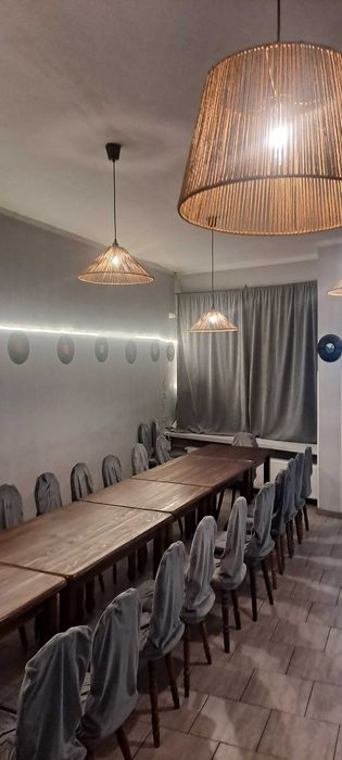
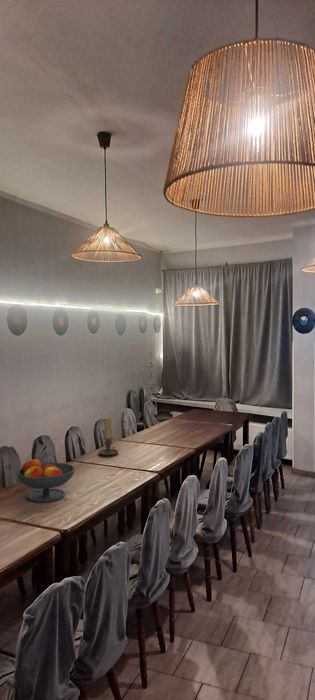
+ candle holder [97,416,120,457]
+ fruit bowl [15,458,76,503]
